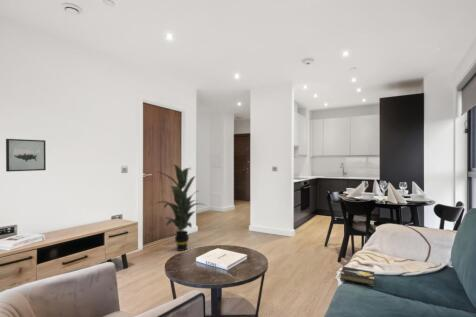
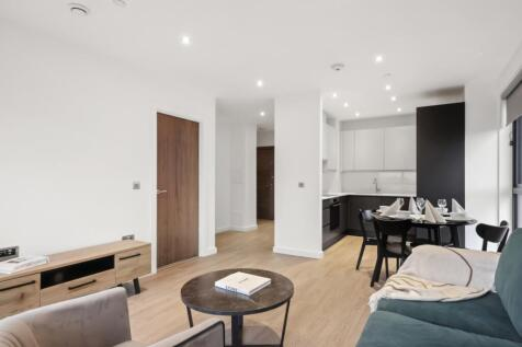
- wall art [5,138,47,173]
- indoor plant [155,163,206,252]
- hardback book [337,265,377,287]
